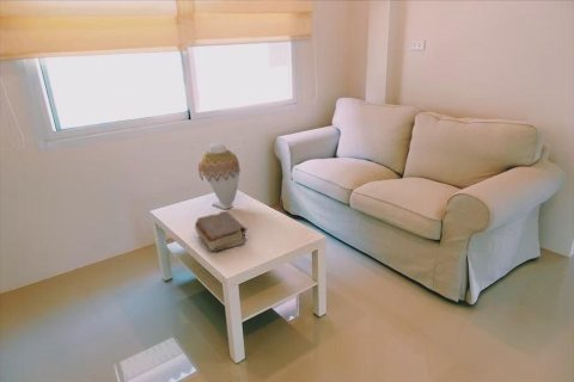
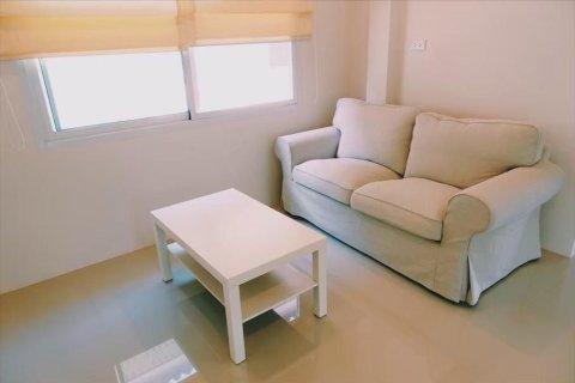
- book [194,210,248,253]
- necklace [197,141,242,210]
